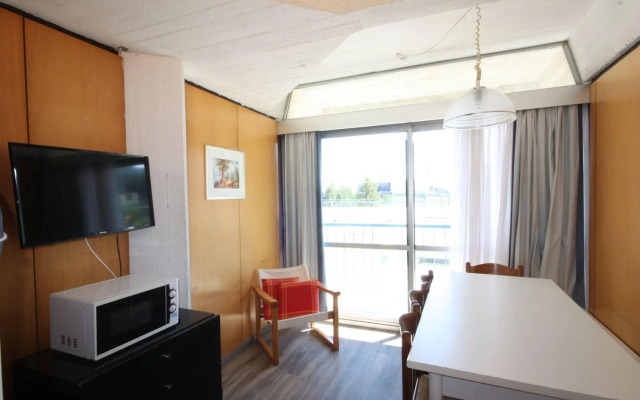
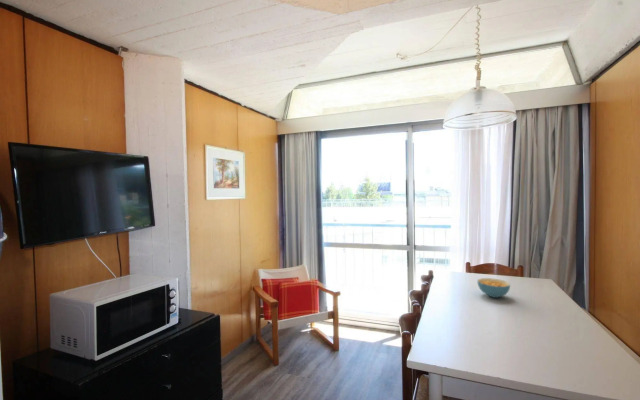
+ cereal bowl [476,277,511,299]
